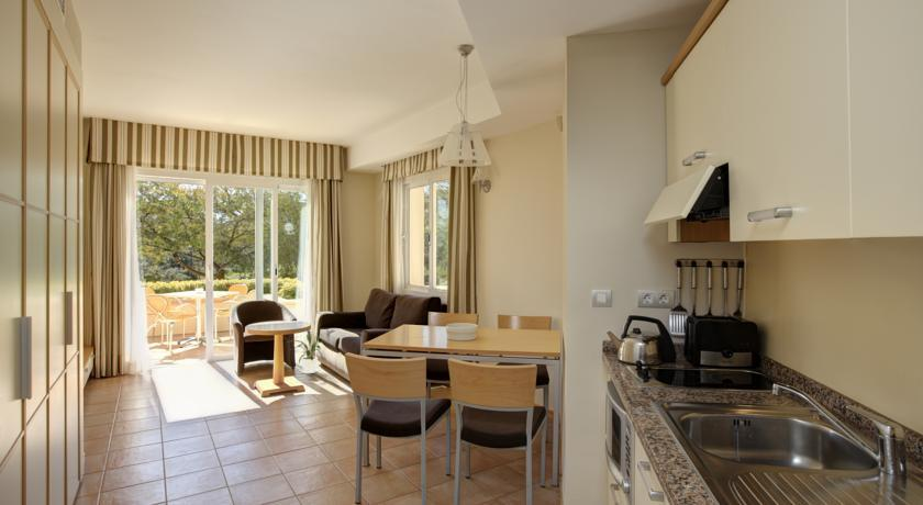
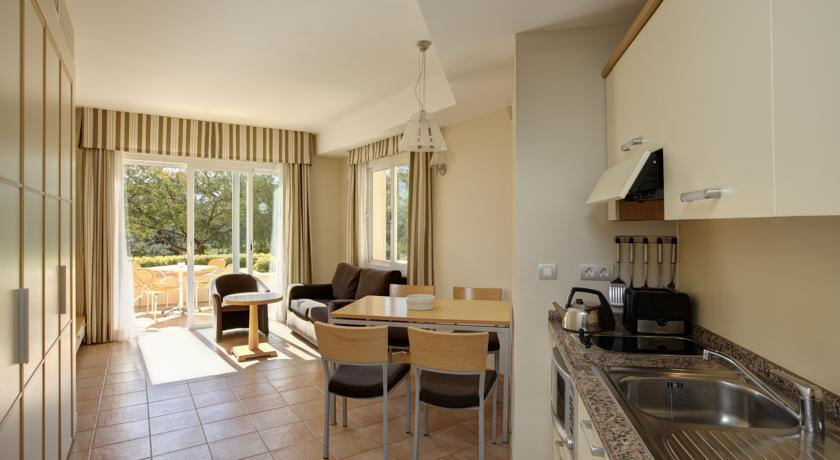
- house plant [286,328,323,374]
